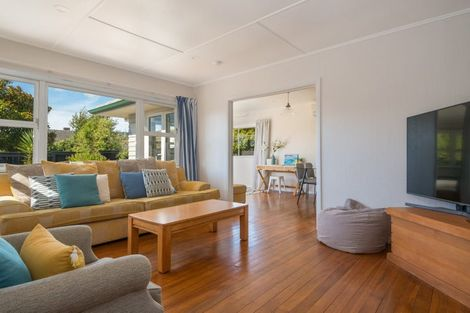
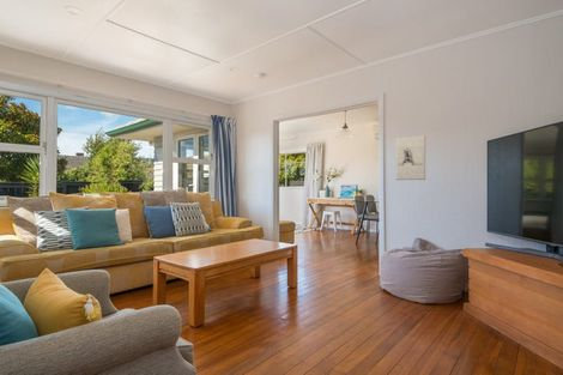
+ wall sculpture [395,134,426,181]
